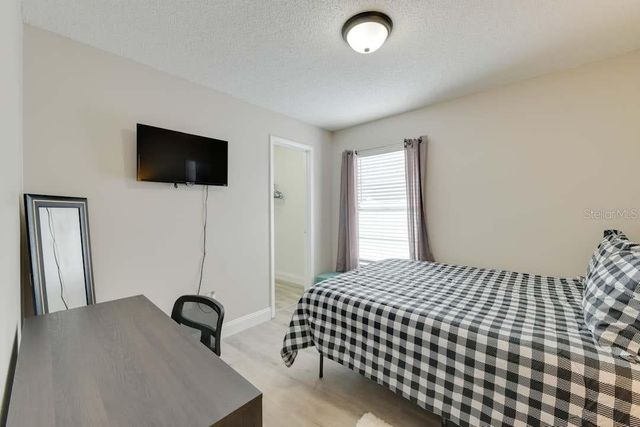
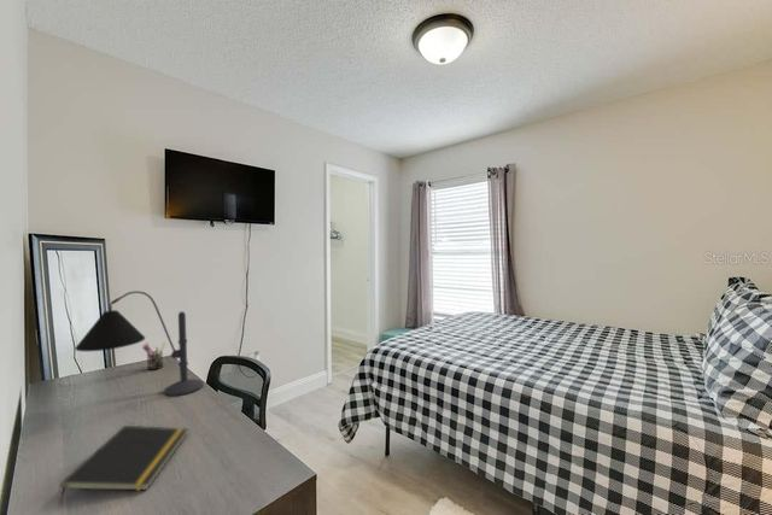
+ desk lamp [74,291,205,397]
+ pen holder [141,341,166,371]
+ notepad [58,425,188,507]
